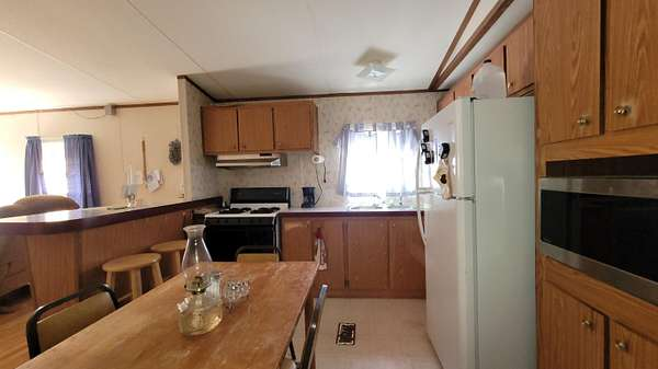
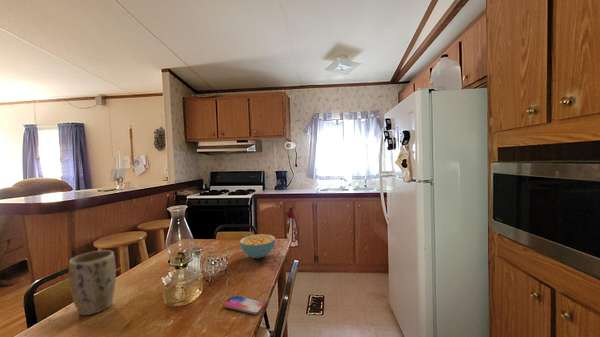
+ smartphone [222,295,266,315]
+ plant pot [68,249,117,316]
+ cereal bowl [239,233,276,259]
